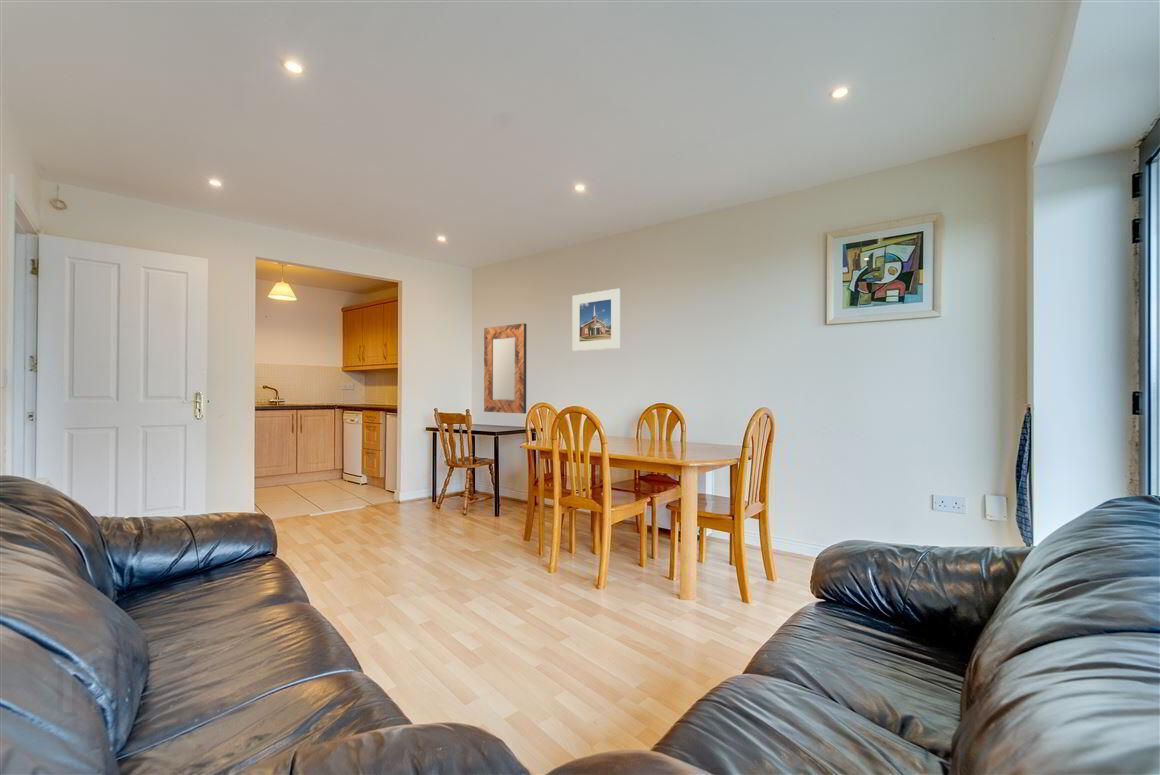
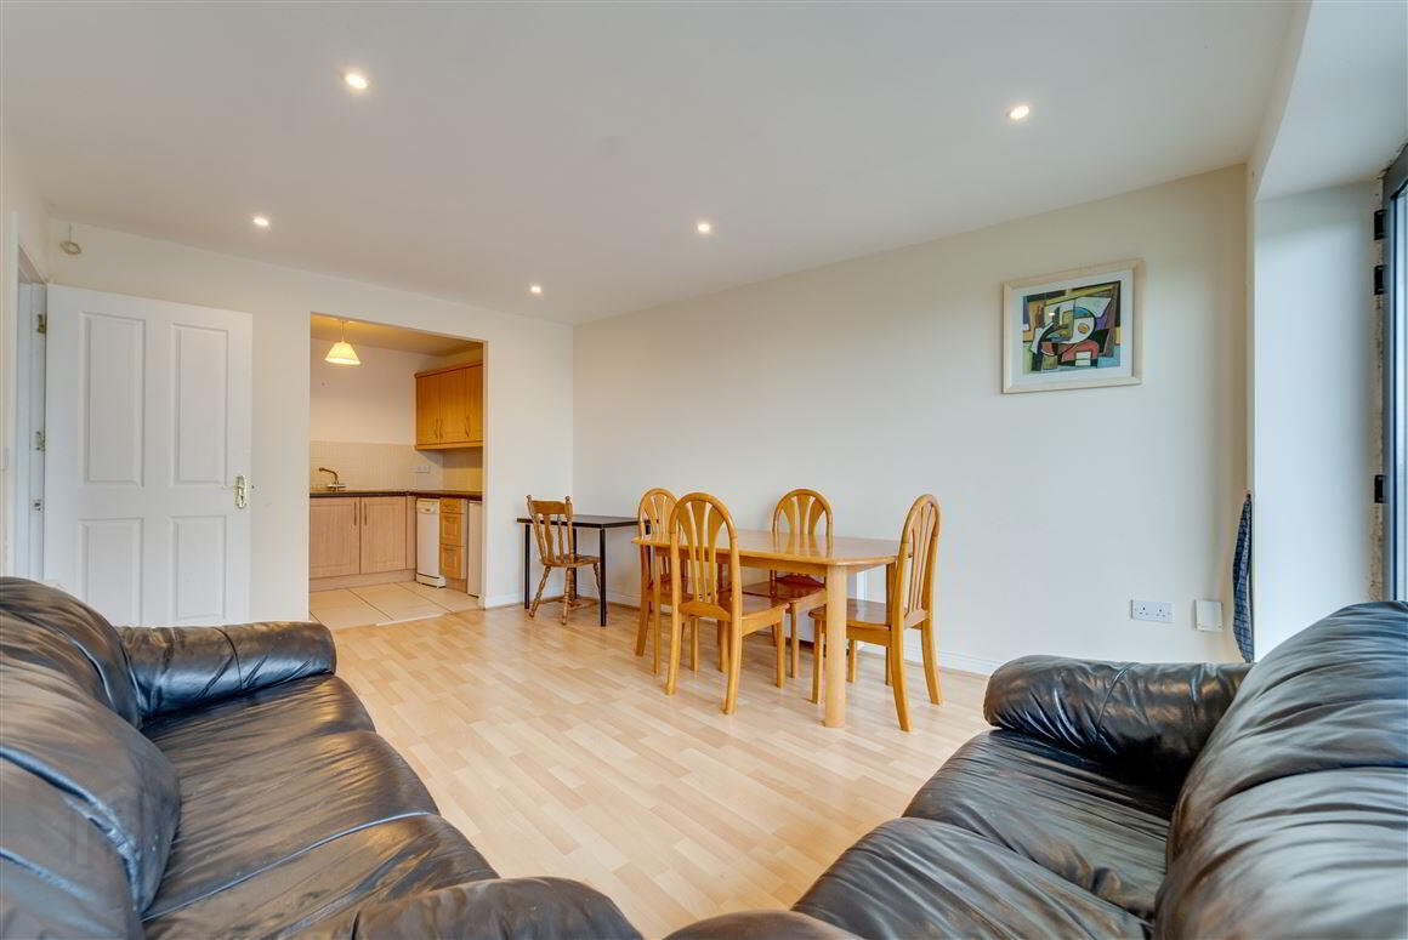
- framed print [571,288,621,352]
- home mirror [483,322,528,415]
